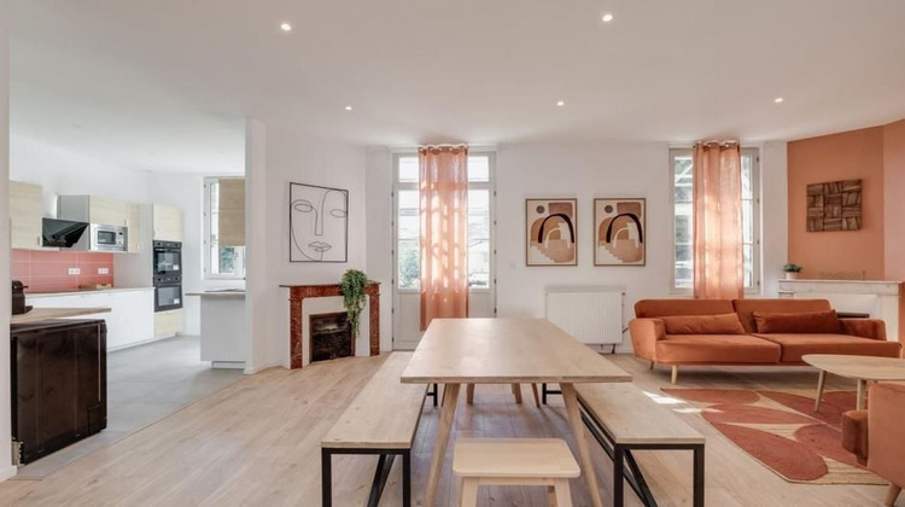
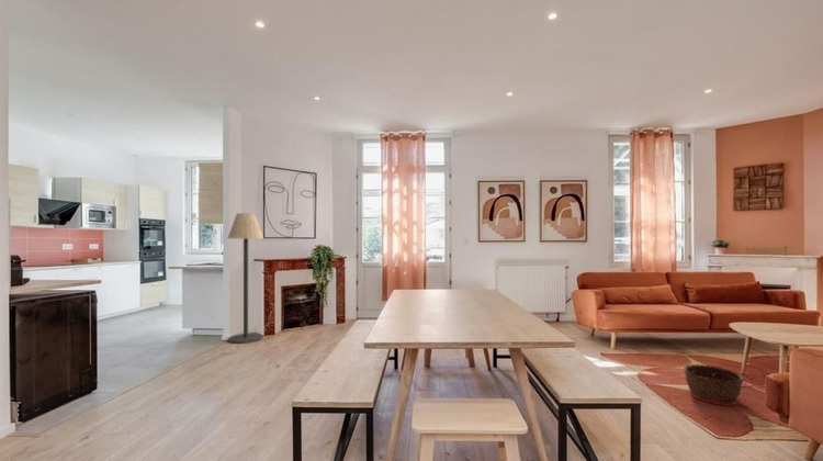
+ basket [683,363,744,407]
+ floor lamp [227,212,264,345]
